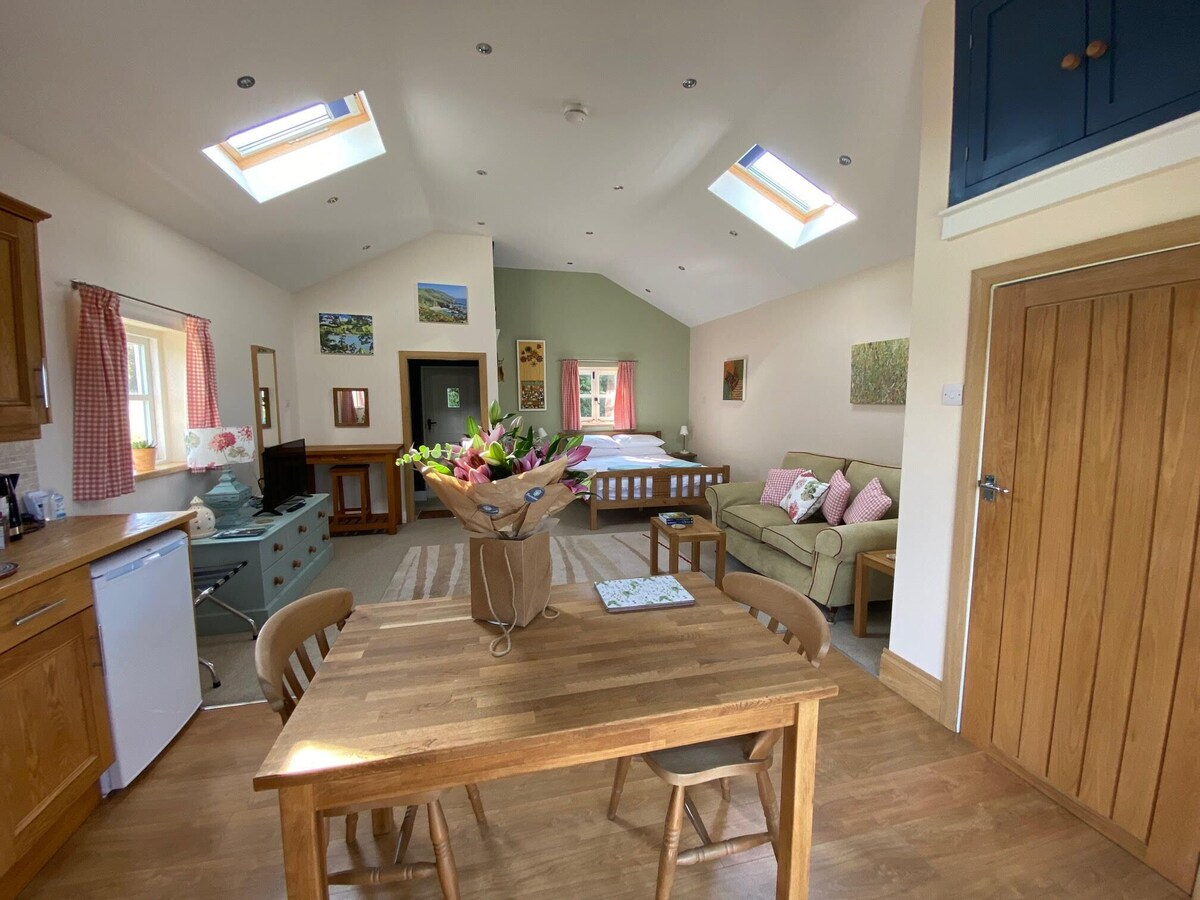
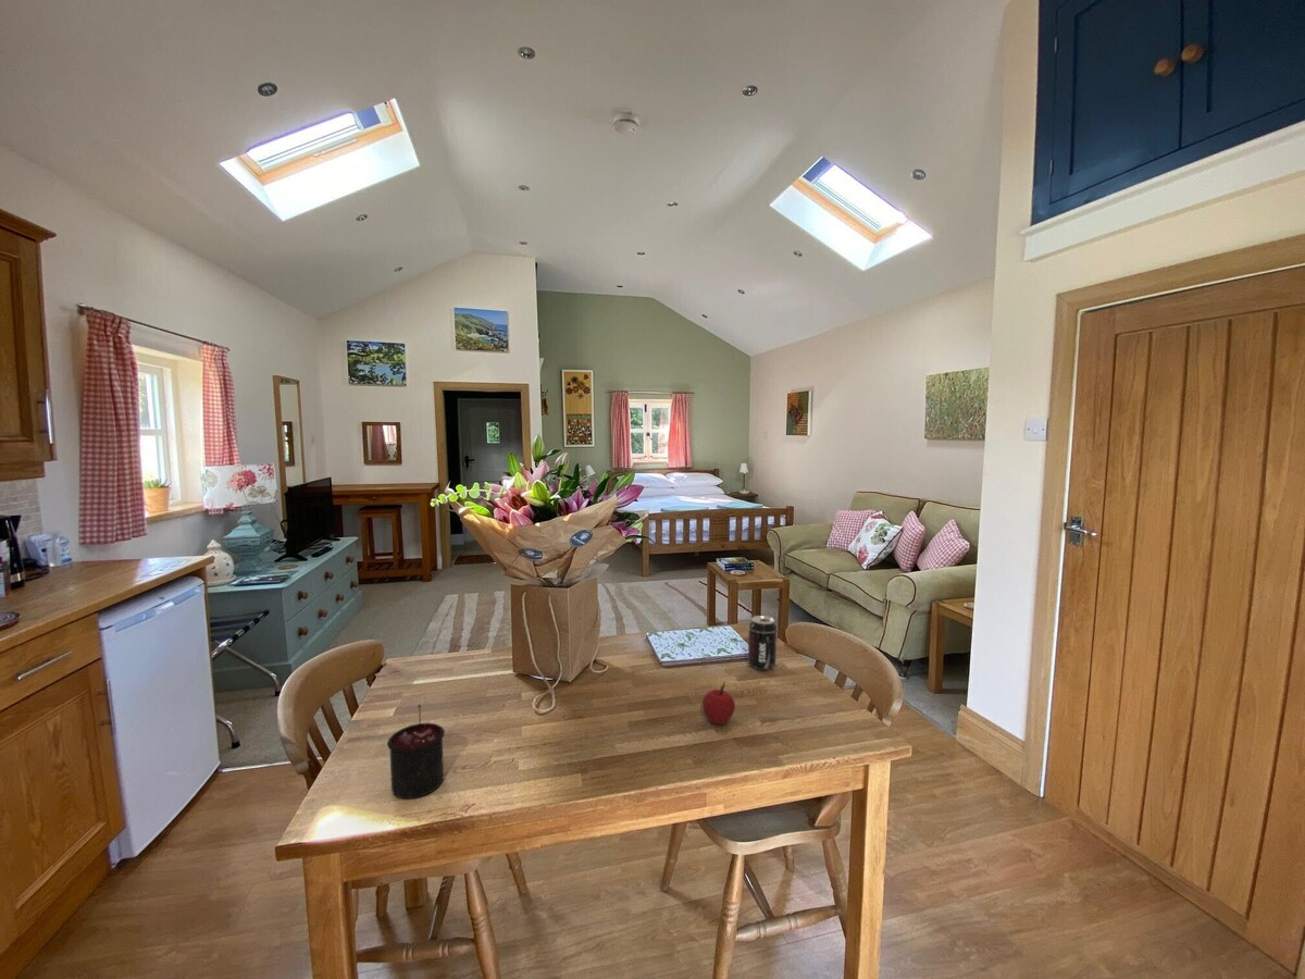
+ apple [701,680,736,726]
+ beverage can [747,615,778,671]
+ candle [386,704,446,801]
